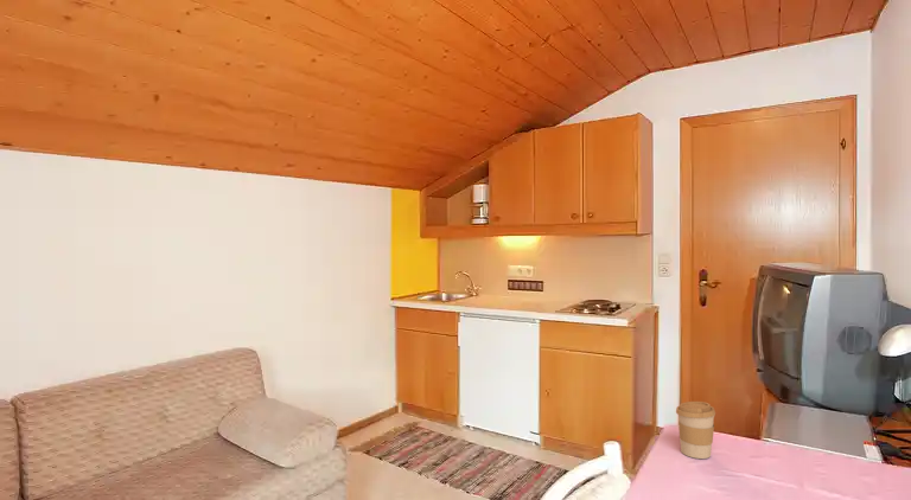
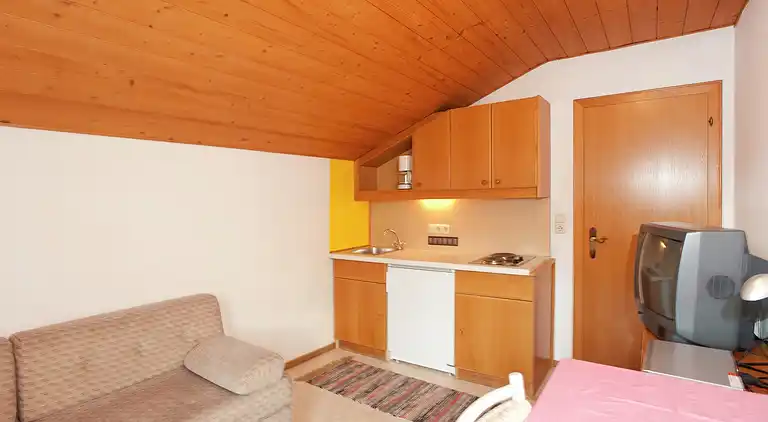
- coffee cup [675,400,716,460]
